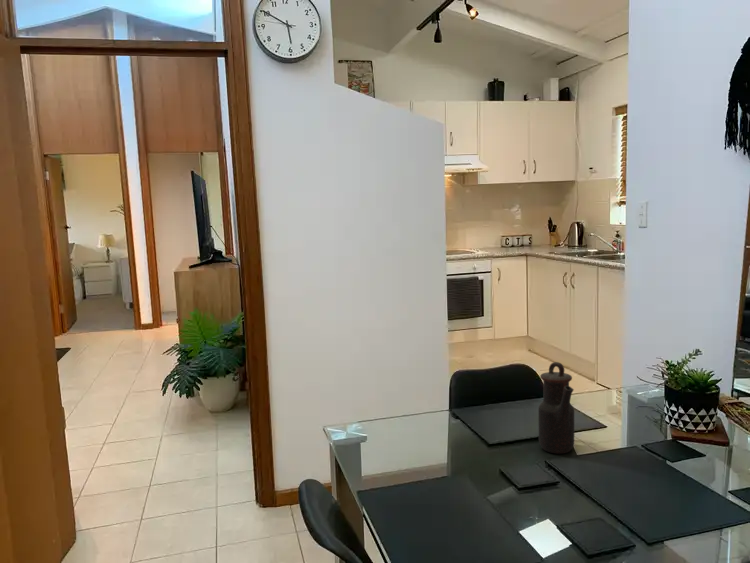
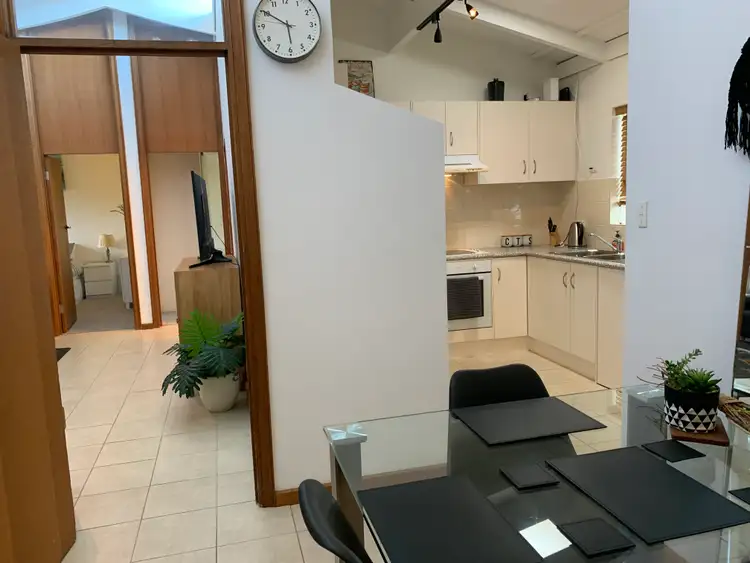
- teapot [537,361,575,455]
